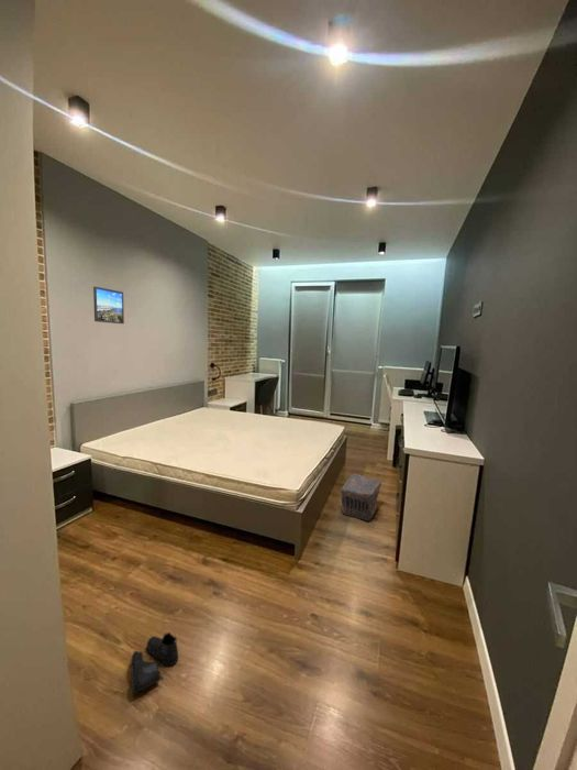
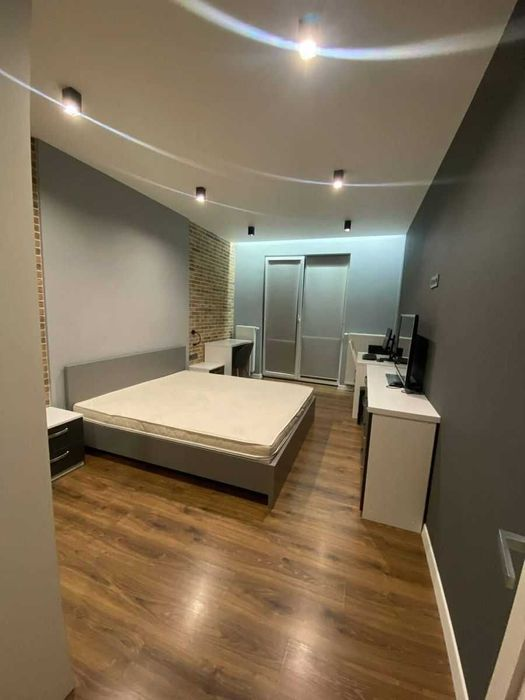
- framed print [92,286,125,324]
- pouch [340,473,382,522]
- boots [130,631,179,695]
